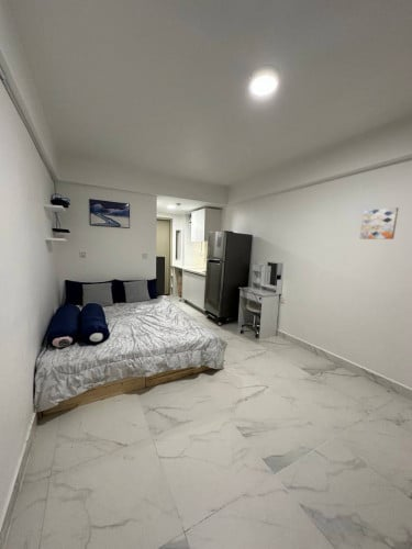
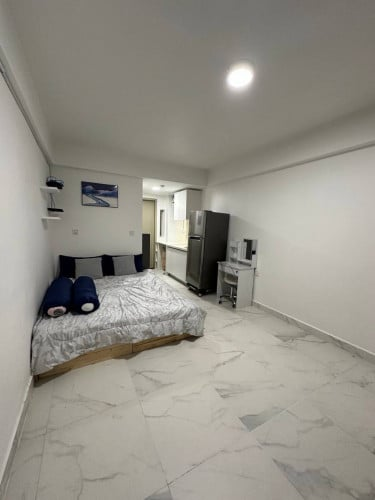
- wall art [358,206,400,240]
